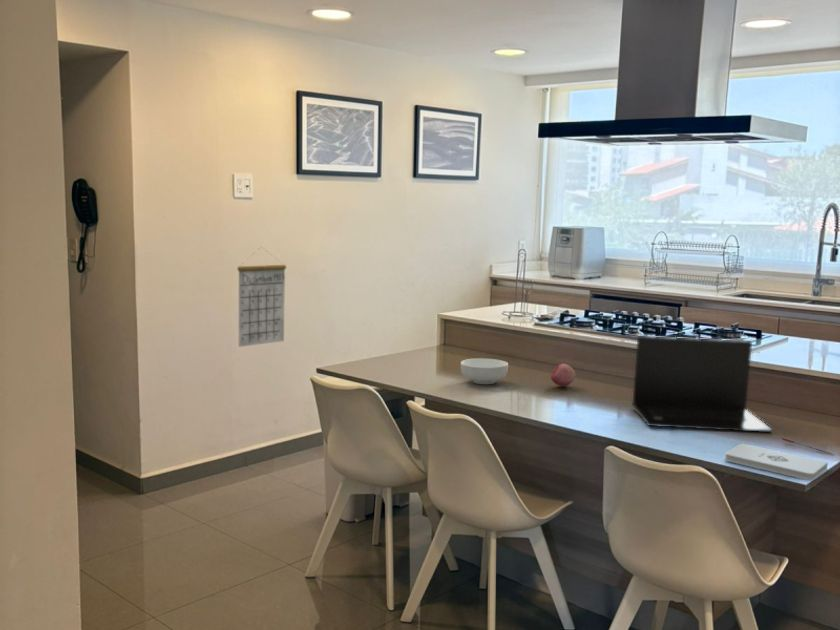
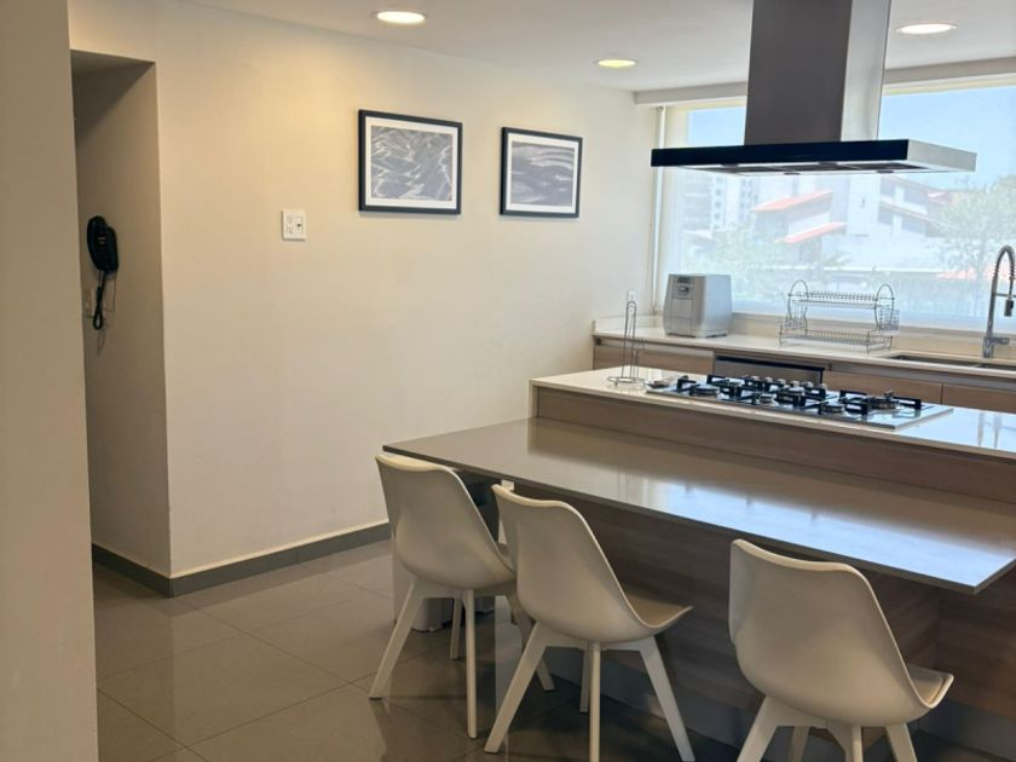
- cereal bowl [460,357,509,385]
- fruit [550,363,577,388]
- laptop [632,335,773,433]
- pen [781,437,836,456]
- notepad [724,442,829,481]
- calendar [237,246,287,348]
